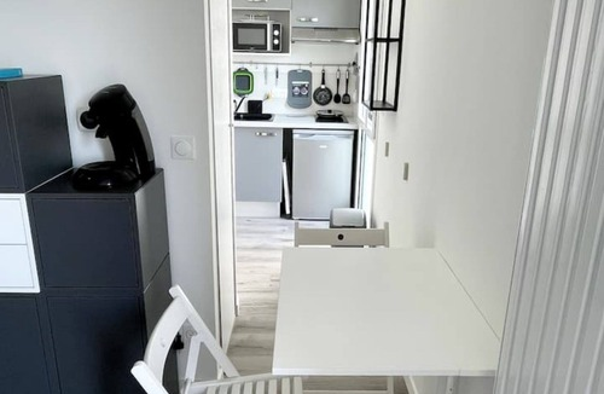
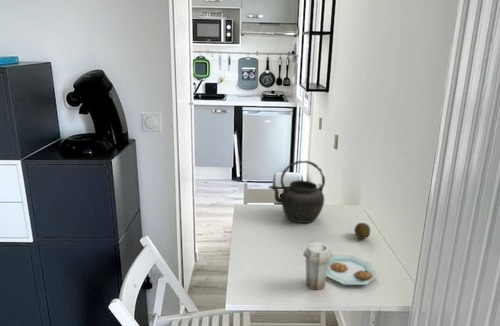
+ plate [302,241,378,291]
+ kettle [268,160,326,224]
+ fruit [353,222,371,240]
